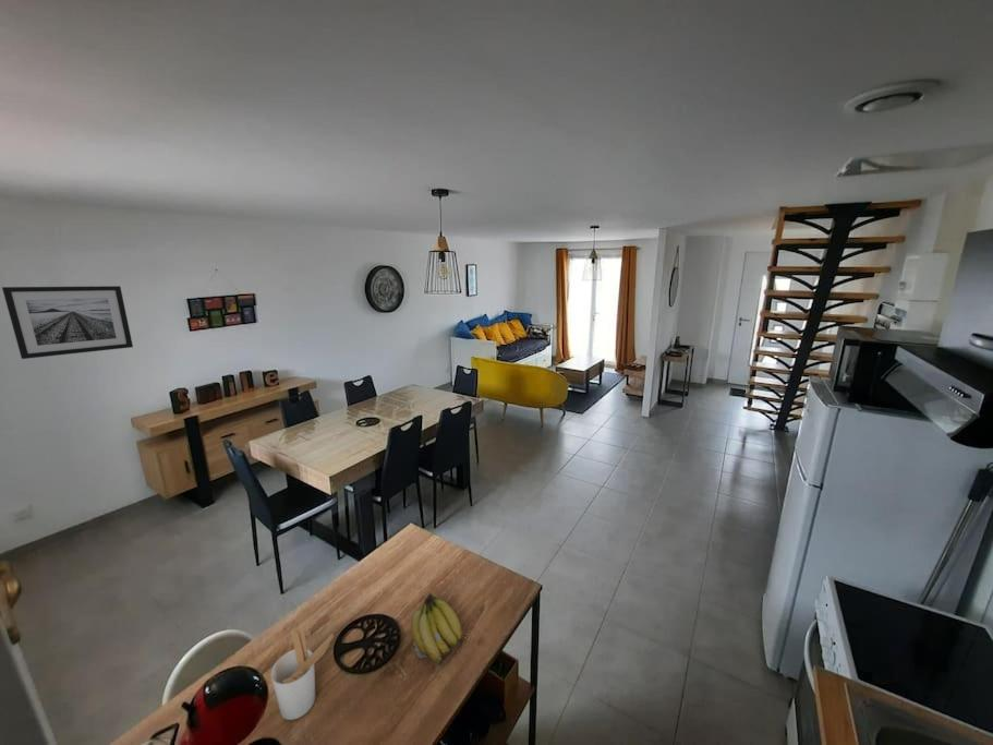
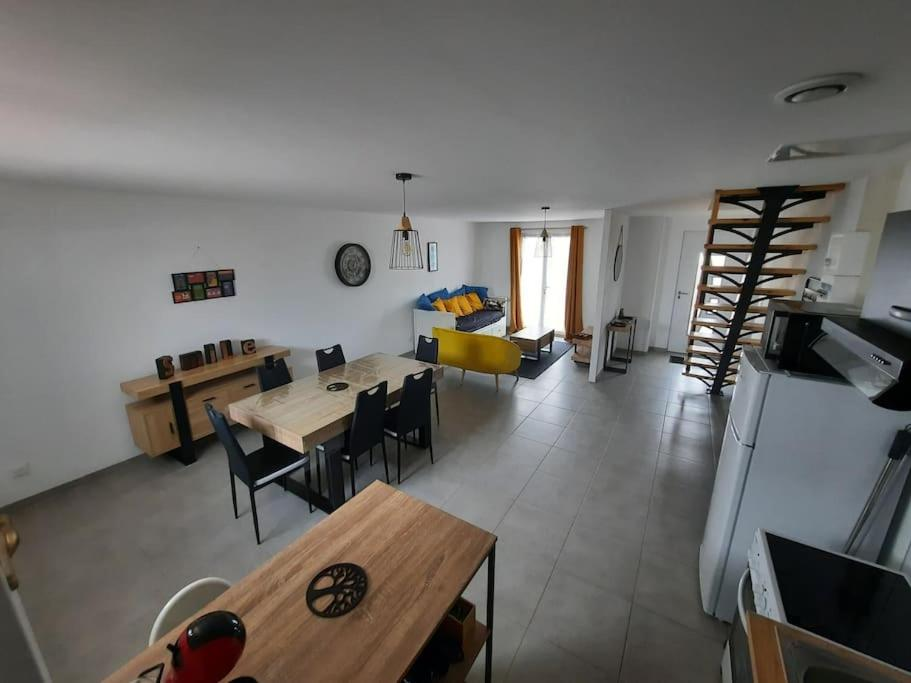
- fruit [410,592,465,669]
- utensil holder [270,626,335,721]
- wall art [1,285,134,360]
